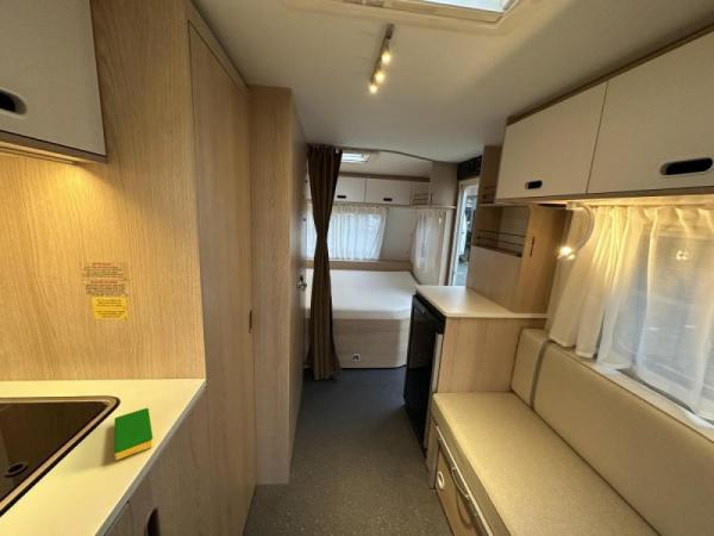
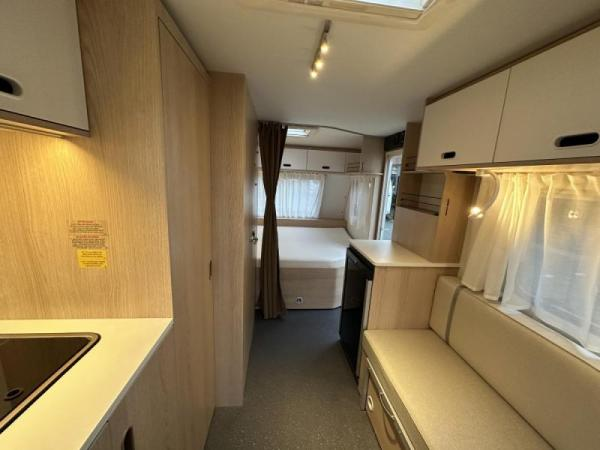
- dish sponge [113,407,155,461]
